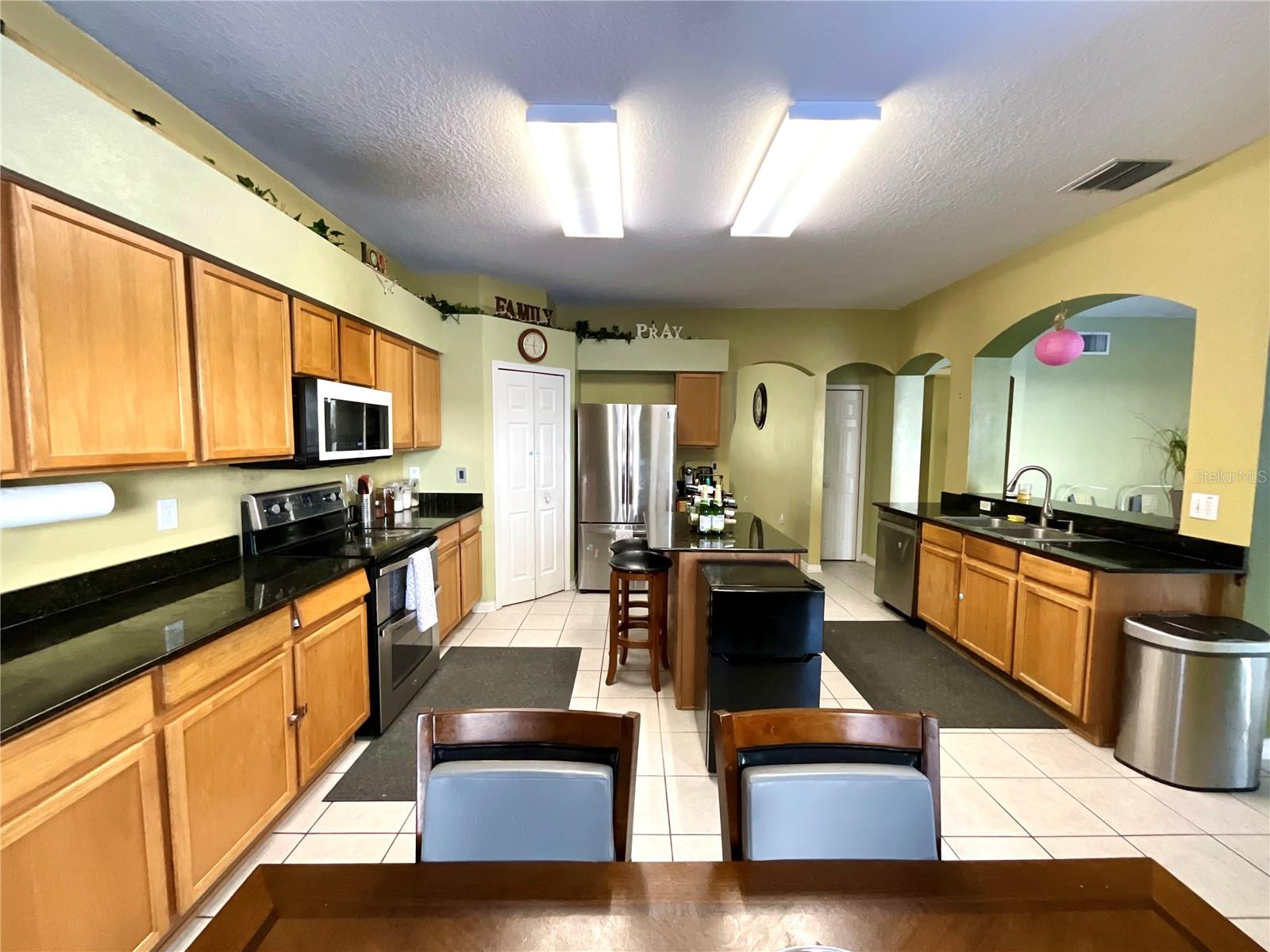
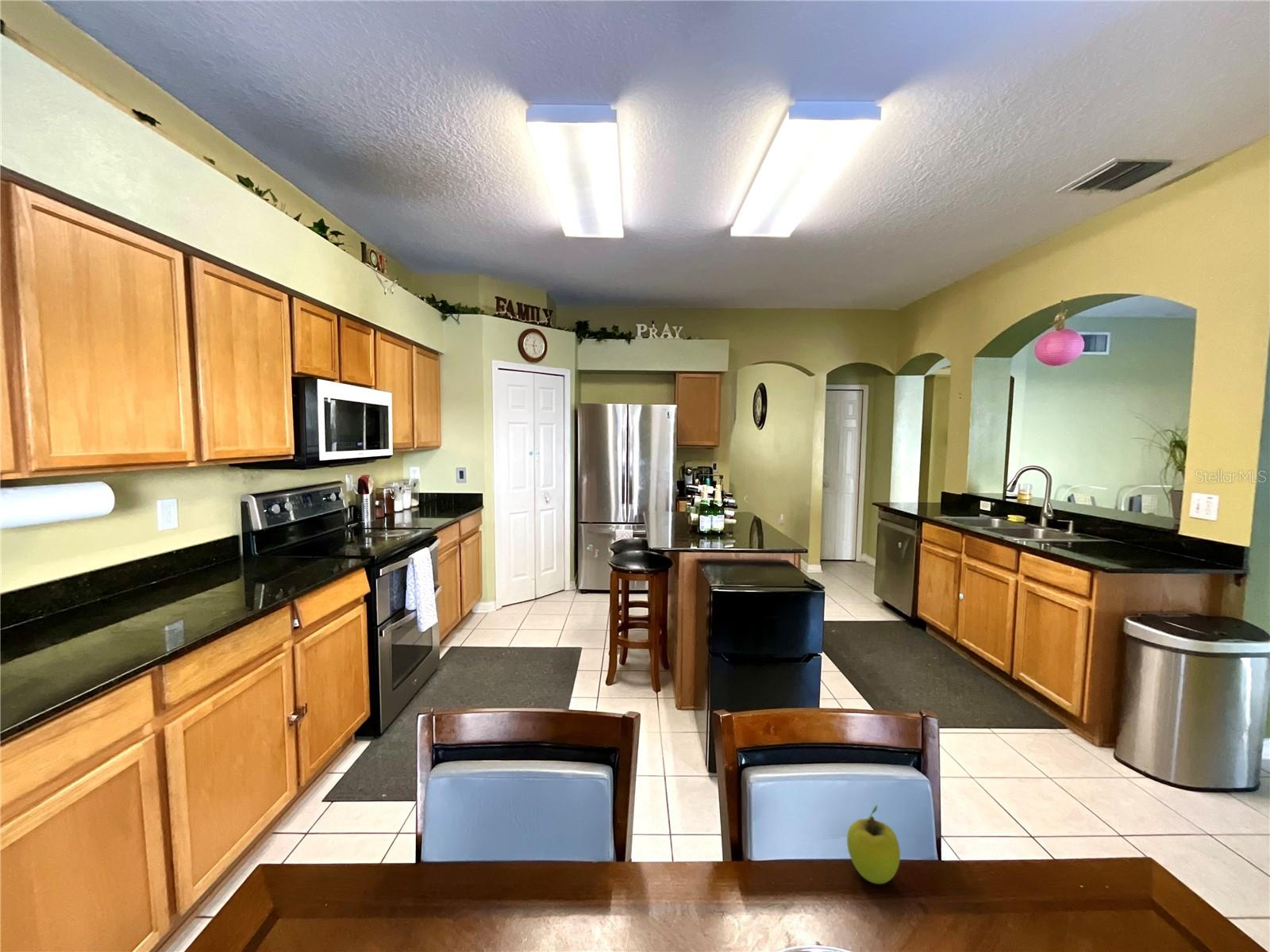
+ fruit [846,804,901,885]
